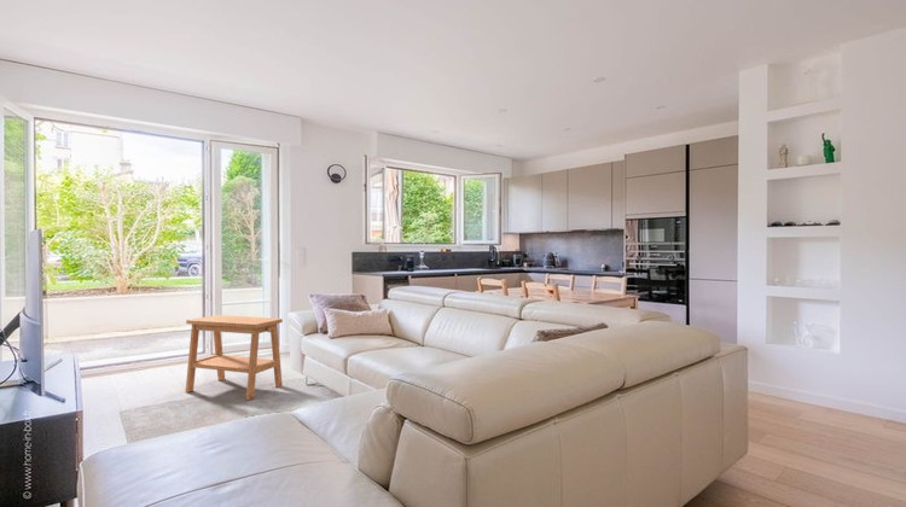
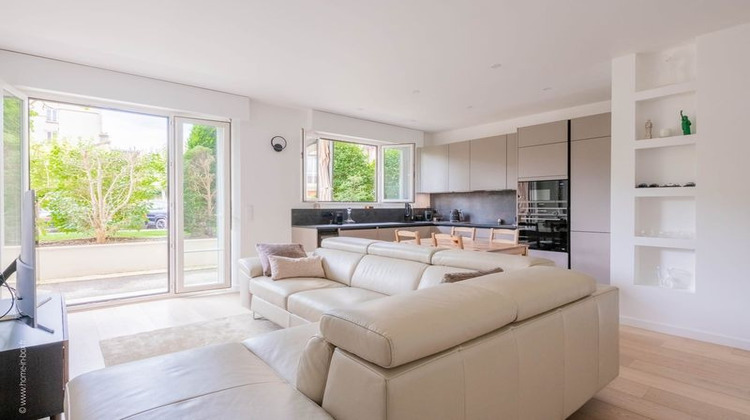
- side table [185,314,284,401]
